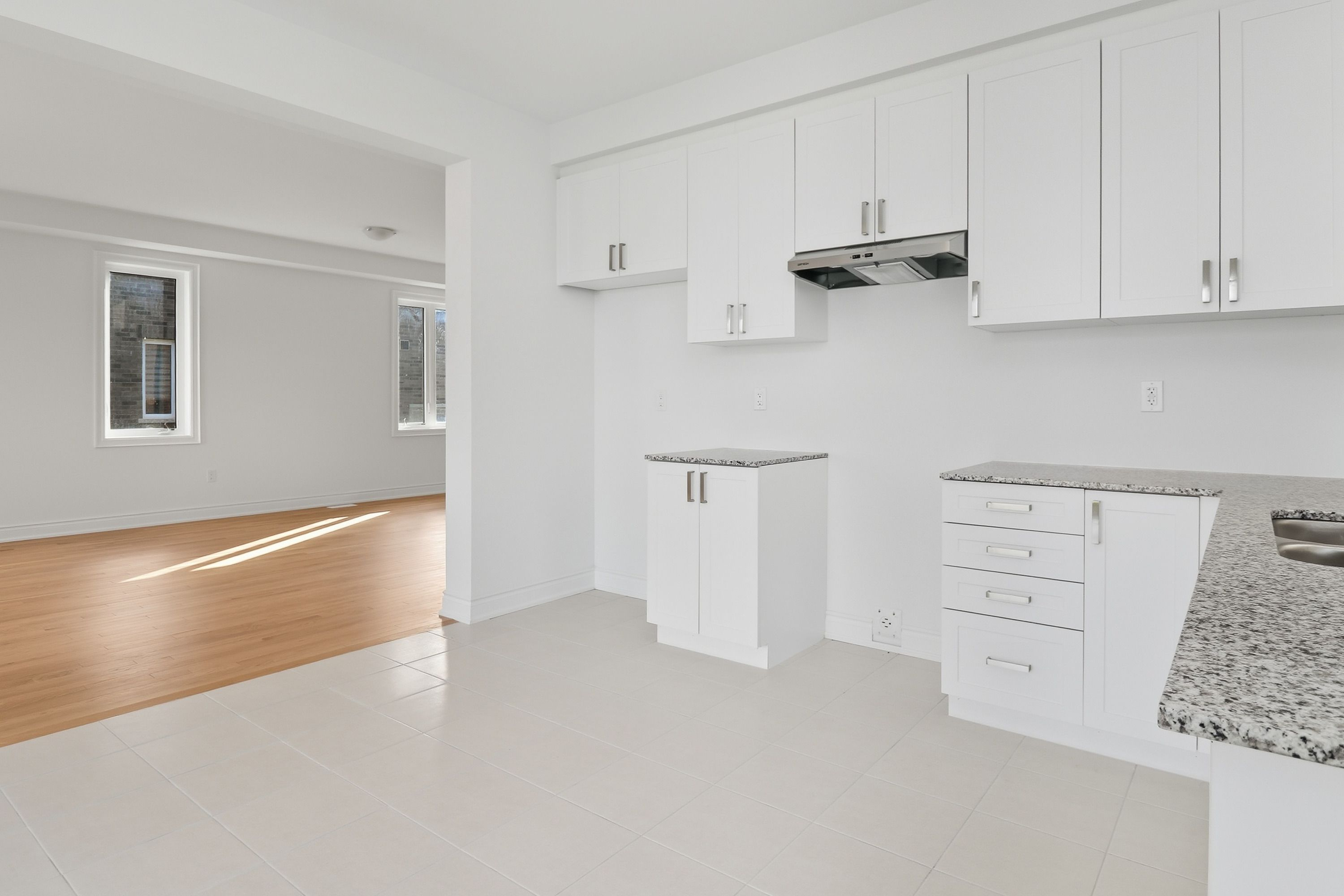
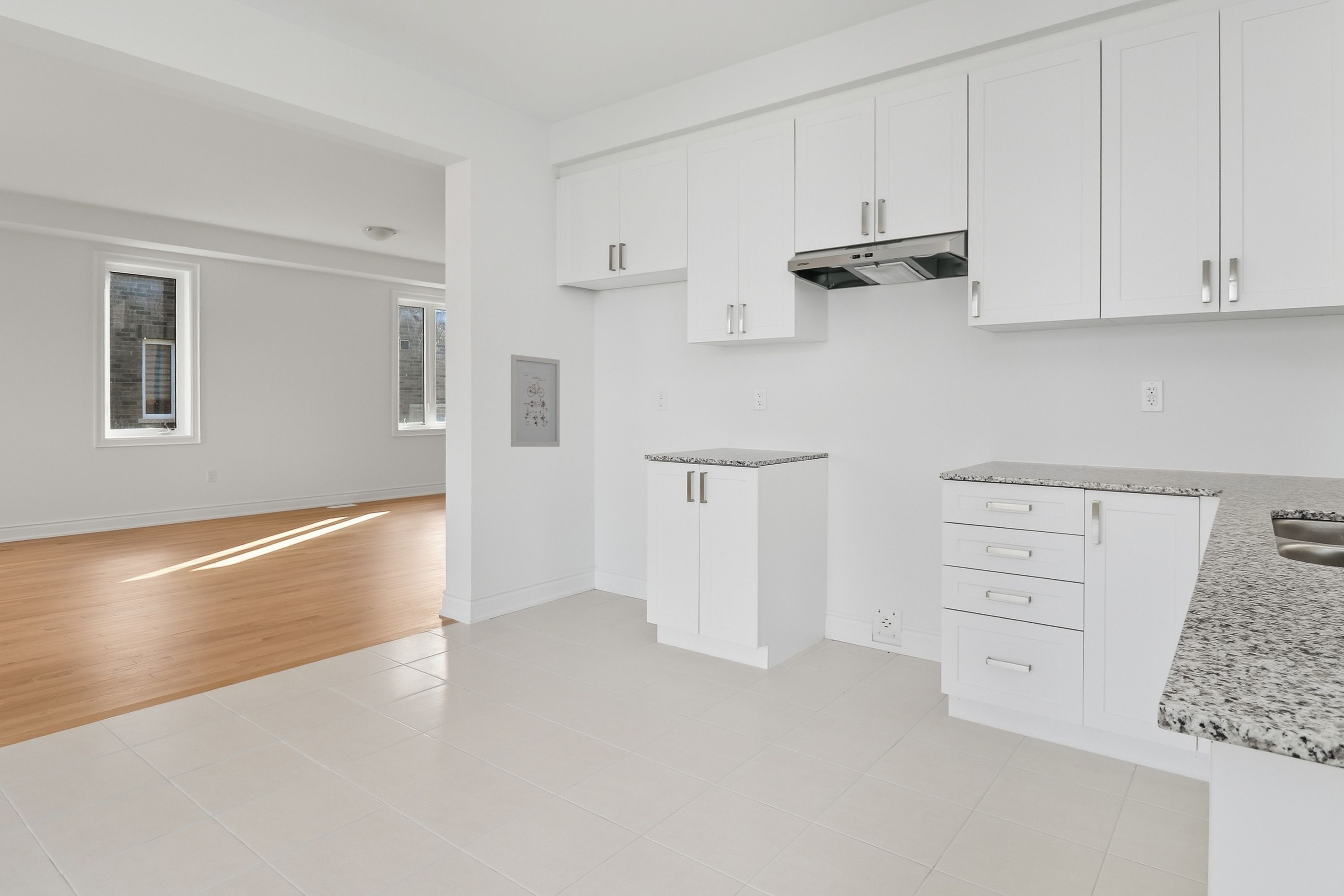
+ wall art [510,354,560,447]
